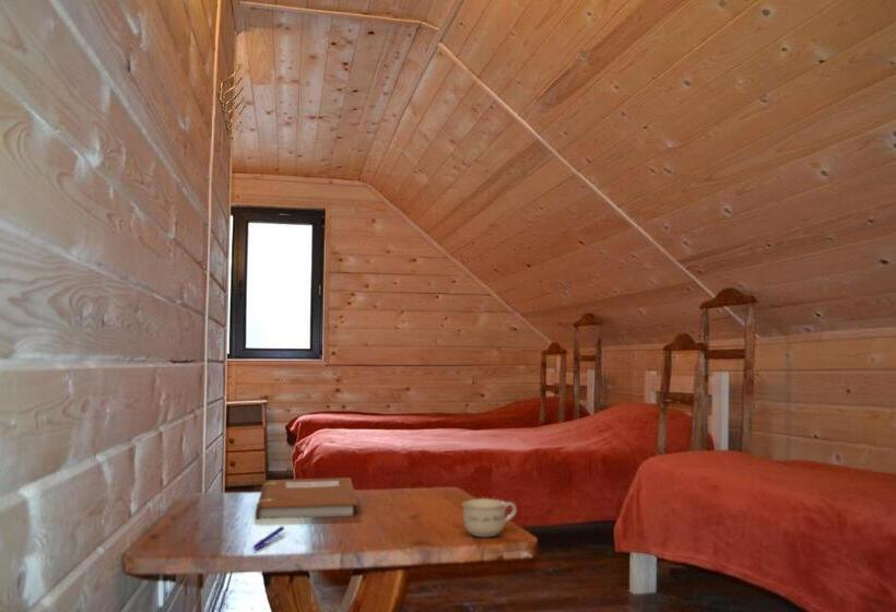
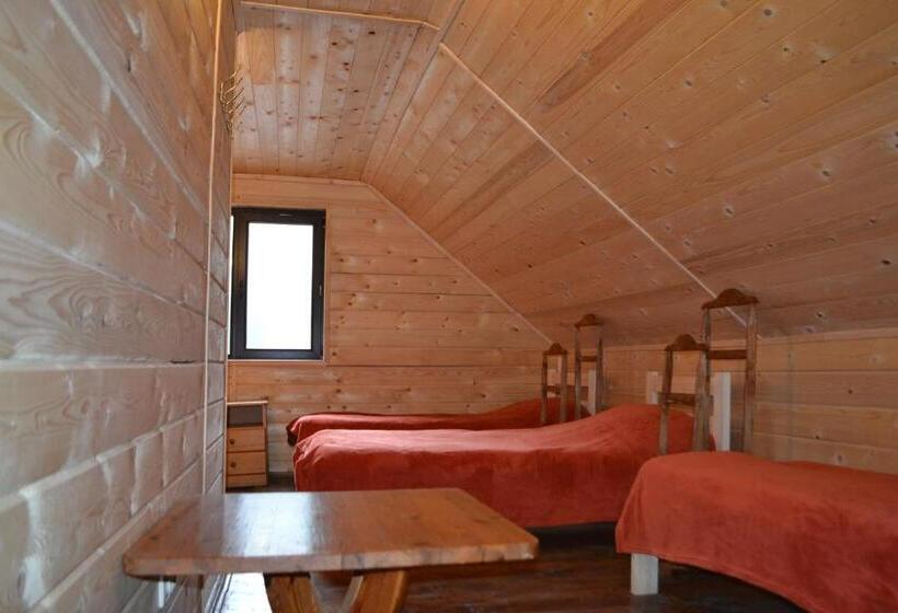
- pen [251,526,285,551]
- notebook [254,476,358,520]
- cup [462,497,518,538]
